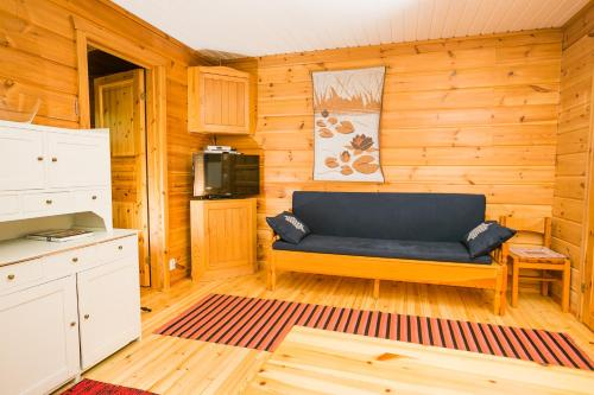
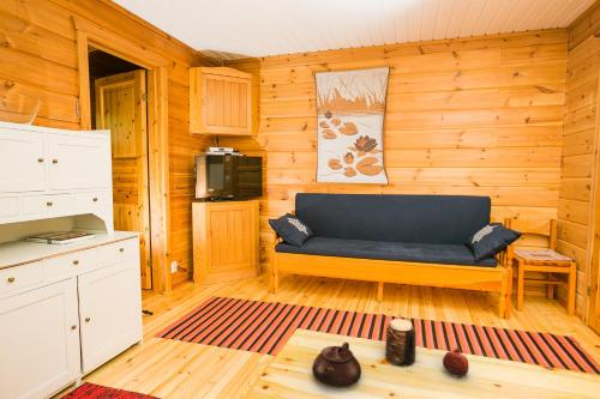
+ fruit [442,346,470,379]
+ jar [384,318,418,367]
+ teapot [311,341,362,388]
